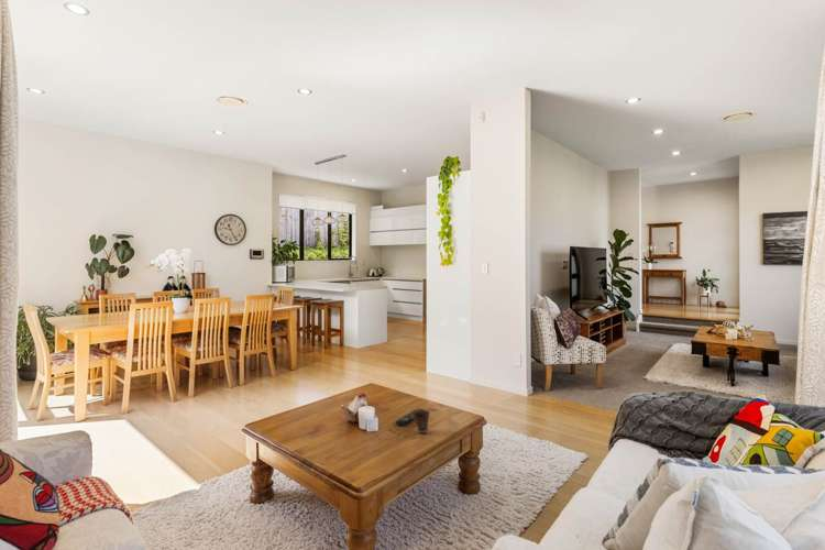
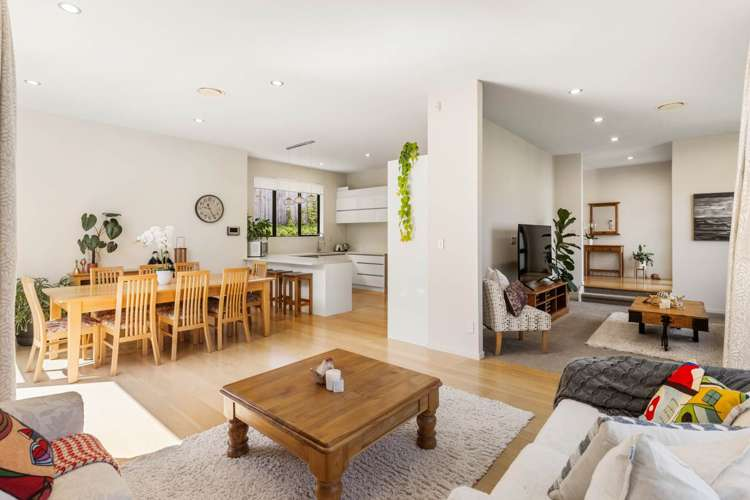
- remote control [394,407,425,427]
- cup [411,409,431,435]
